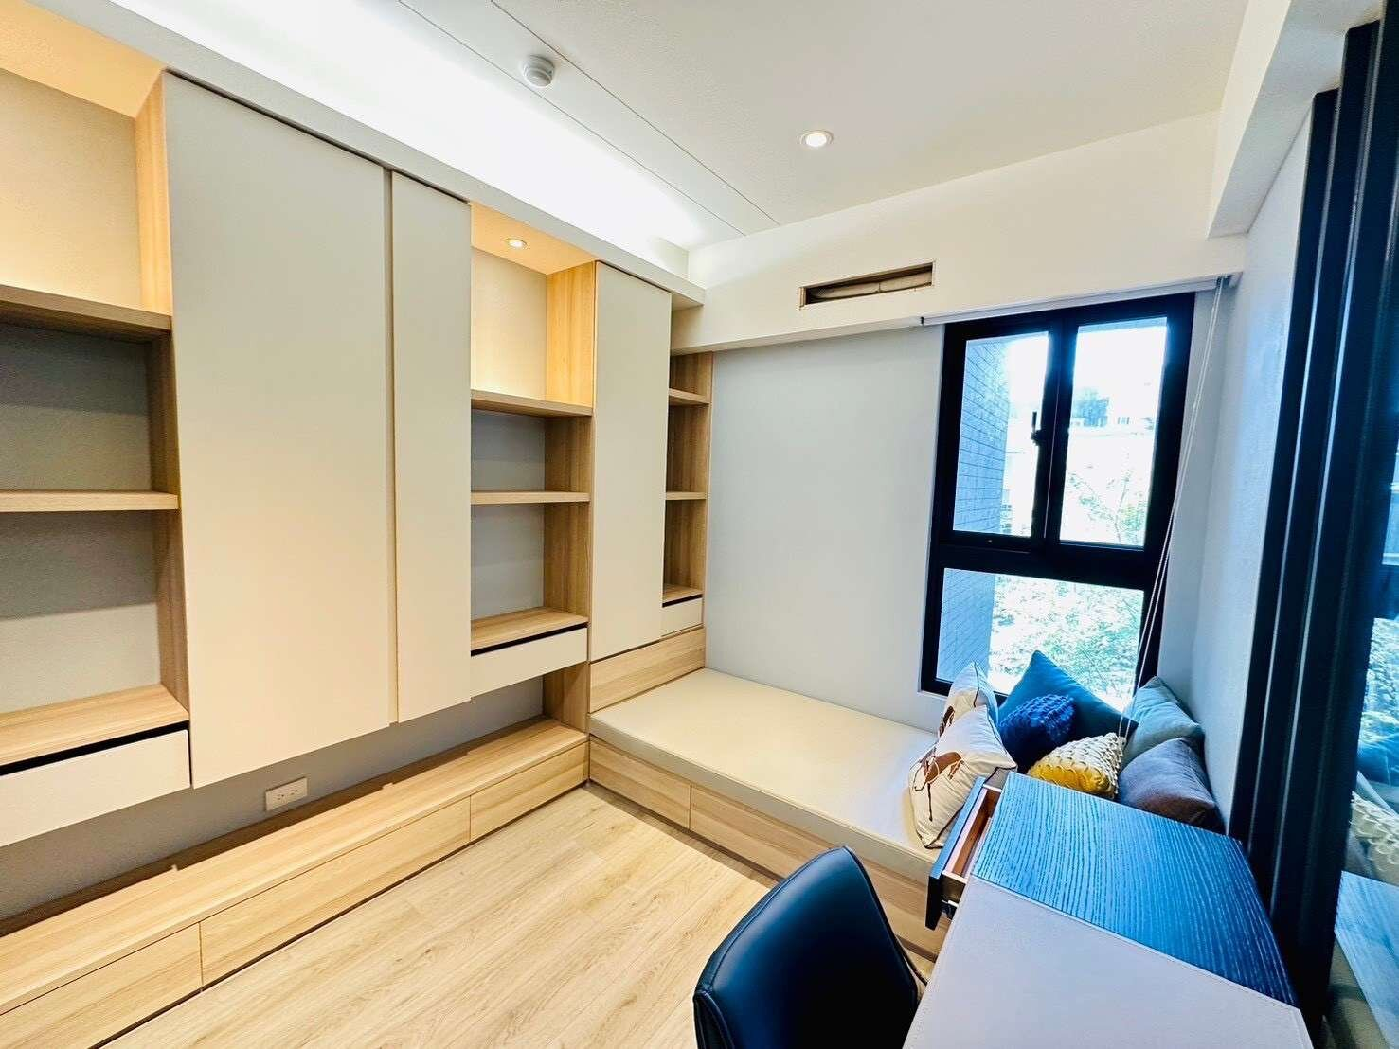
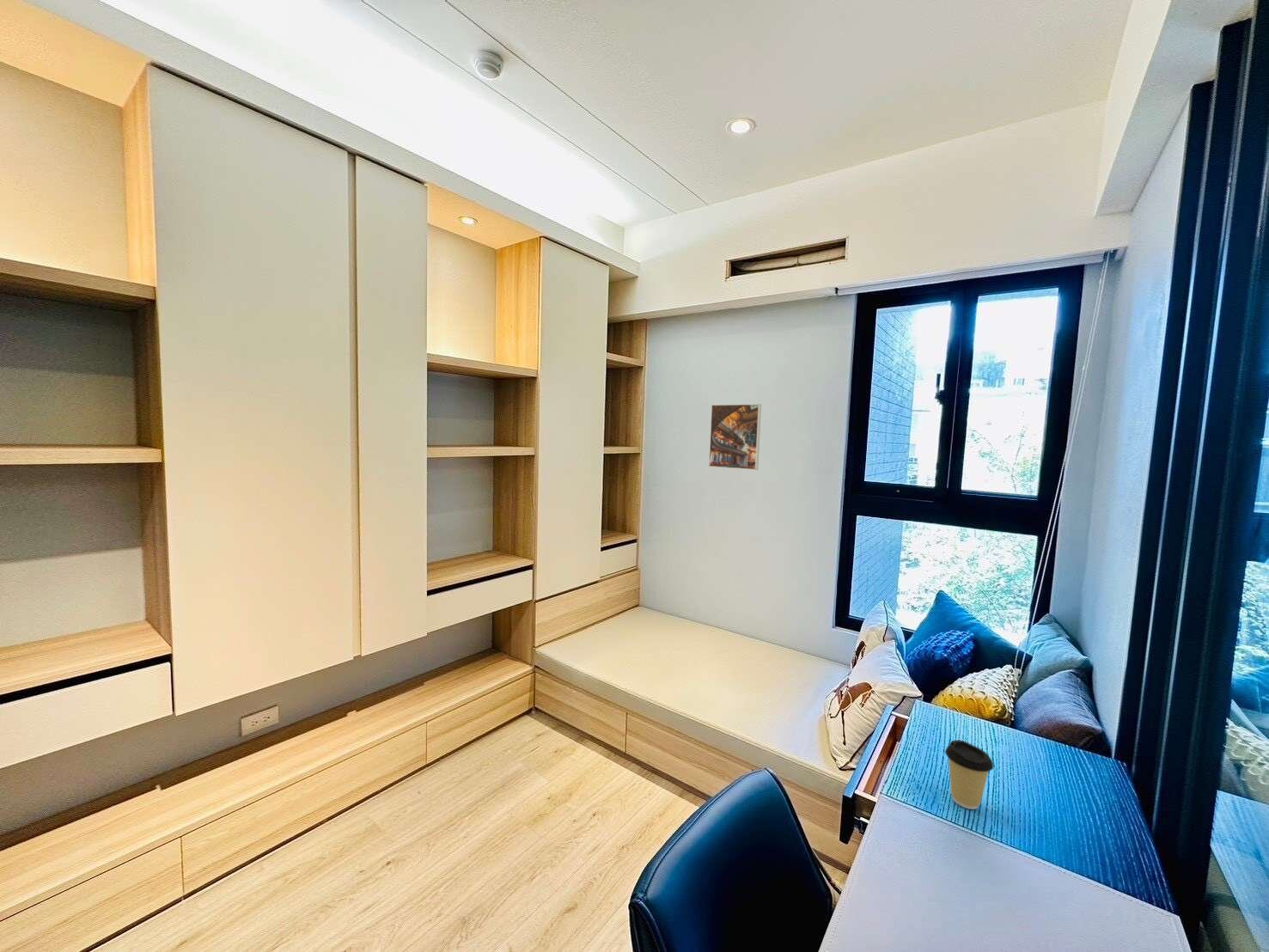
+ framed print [708,403,762,471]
+ coffee cup [944,739,994,810]
